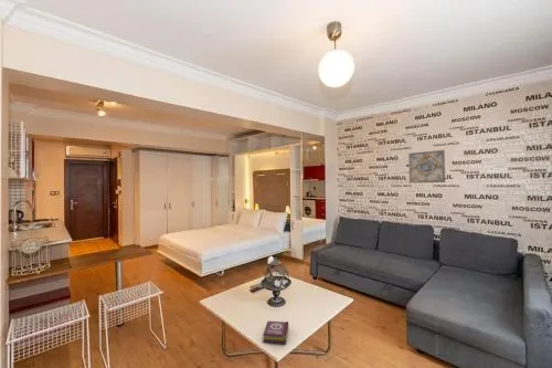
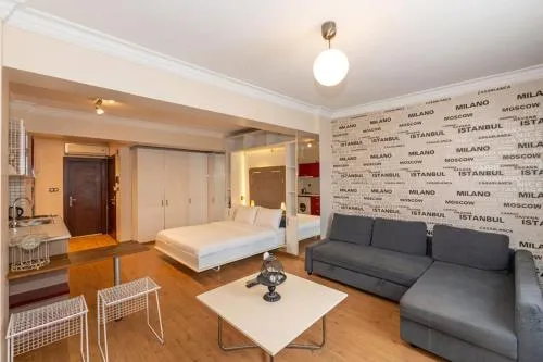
- wall art [407,149,446,185]
- book [262,320,289,345]
